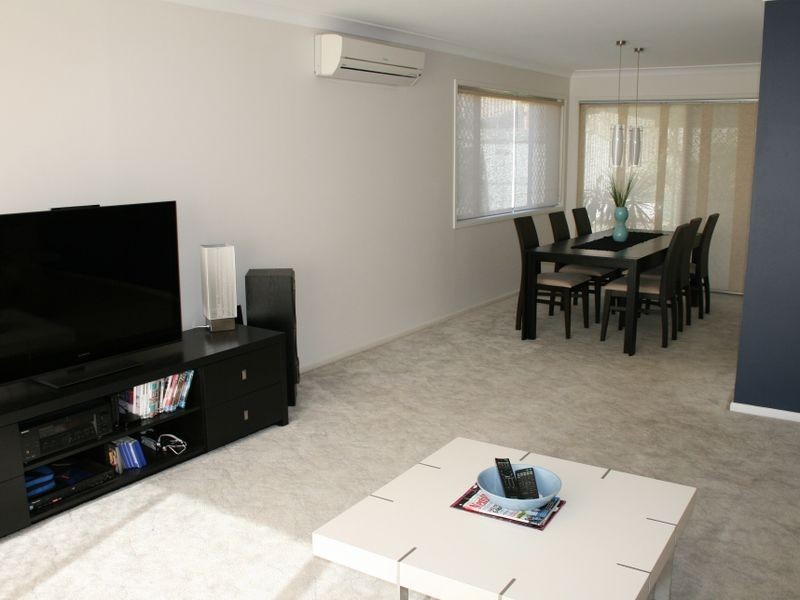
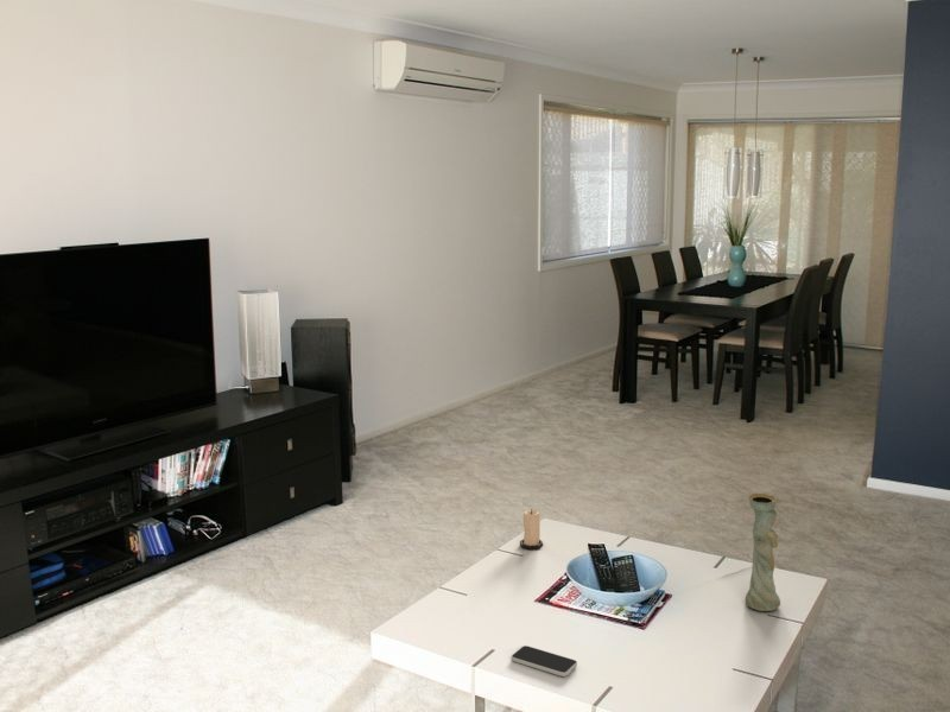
+ smartphone [511,644,578,678]
+ vase [745,492,781,612]
+ candle [519,508,544,551]
